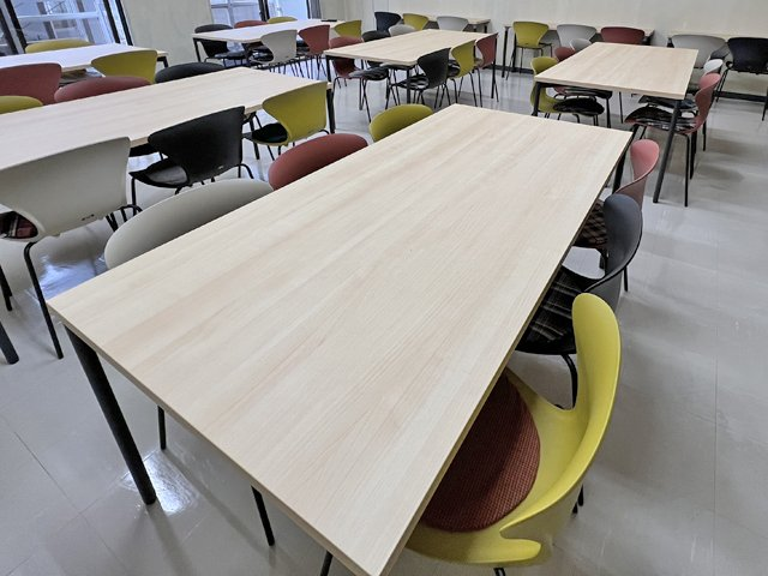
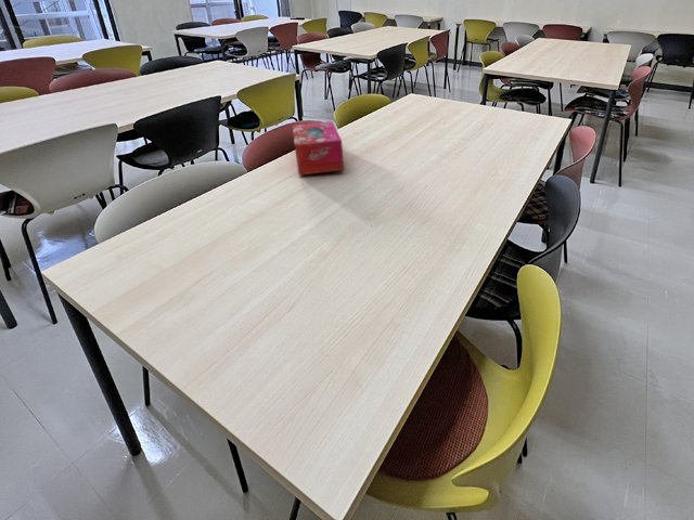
+ tissue box [292,120,345,177]
